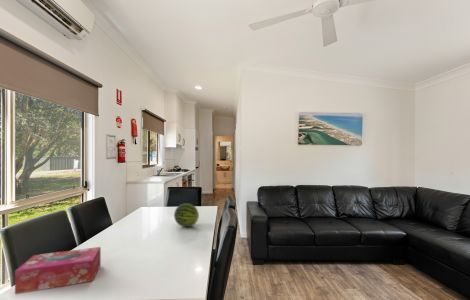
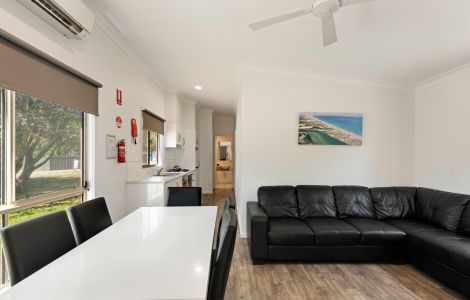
- tissue box [14,246,102,295]
- fruit [173,202,200,228]
